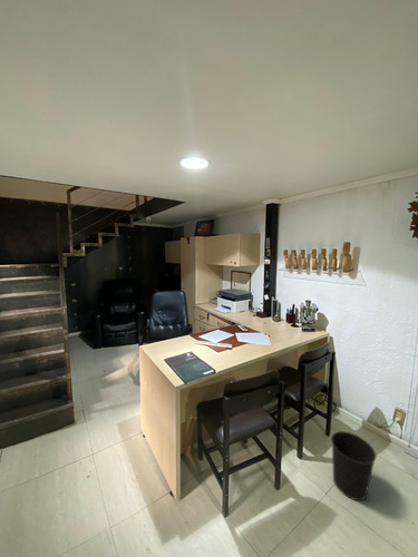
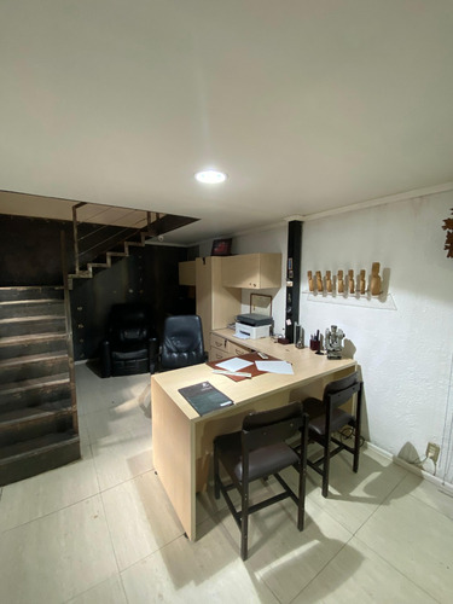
- wastebasket [330,430,377,501]
